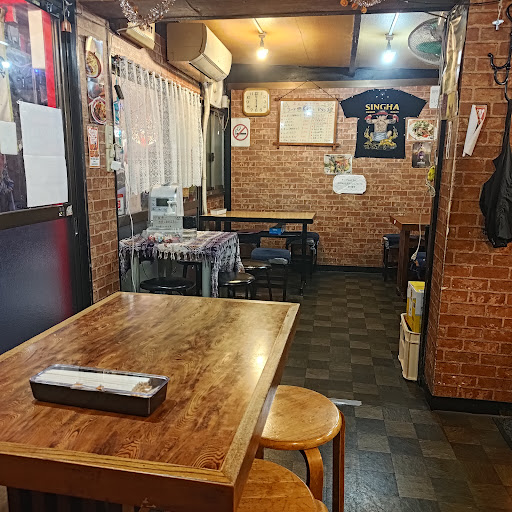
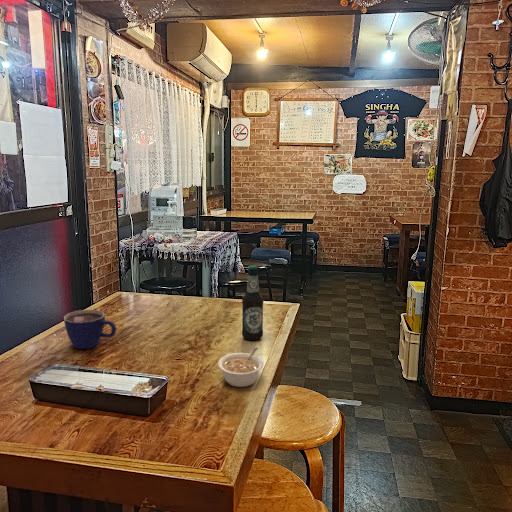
+ bottle [241,265,264,341]
+ cup [63,309,117,350]
+ legume [217,346,264,388]
